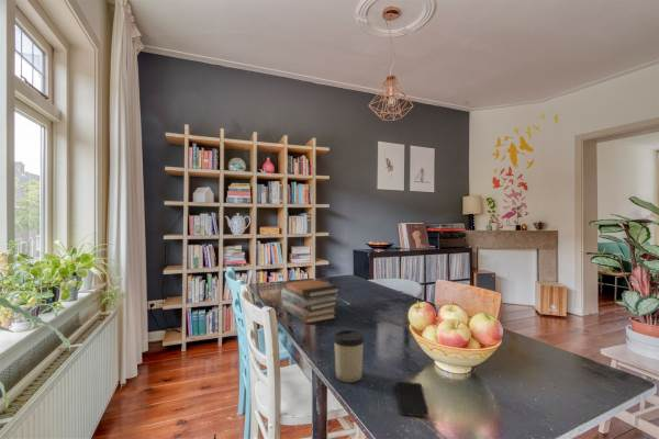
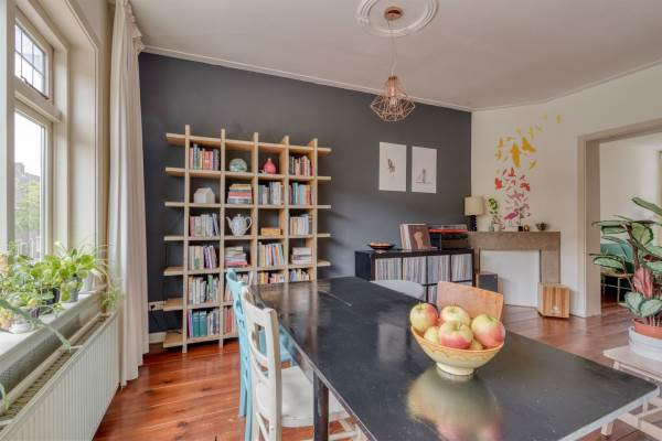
- book stack [280,278,342,325]
- smartphone [395,381,431,417]
- cup [332,329,366,384]
